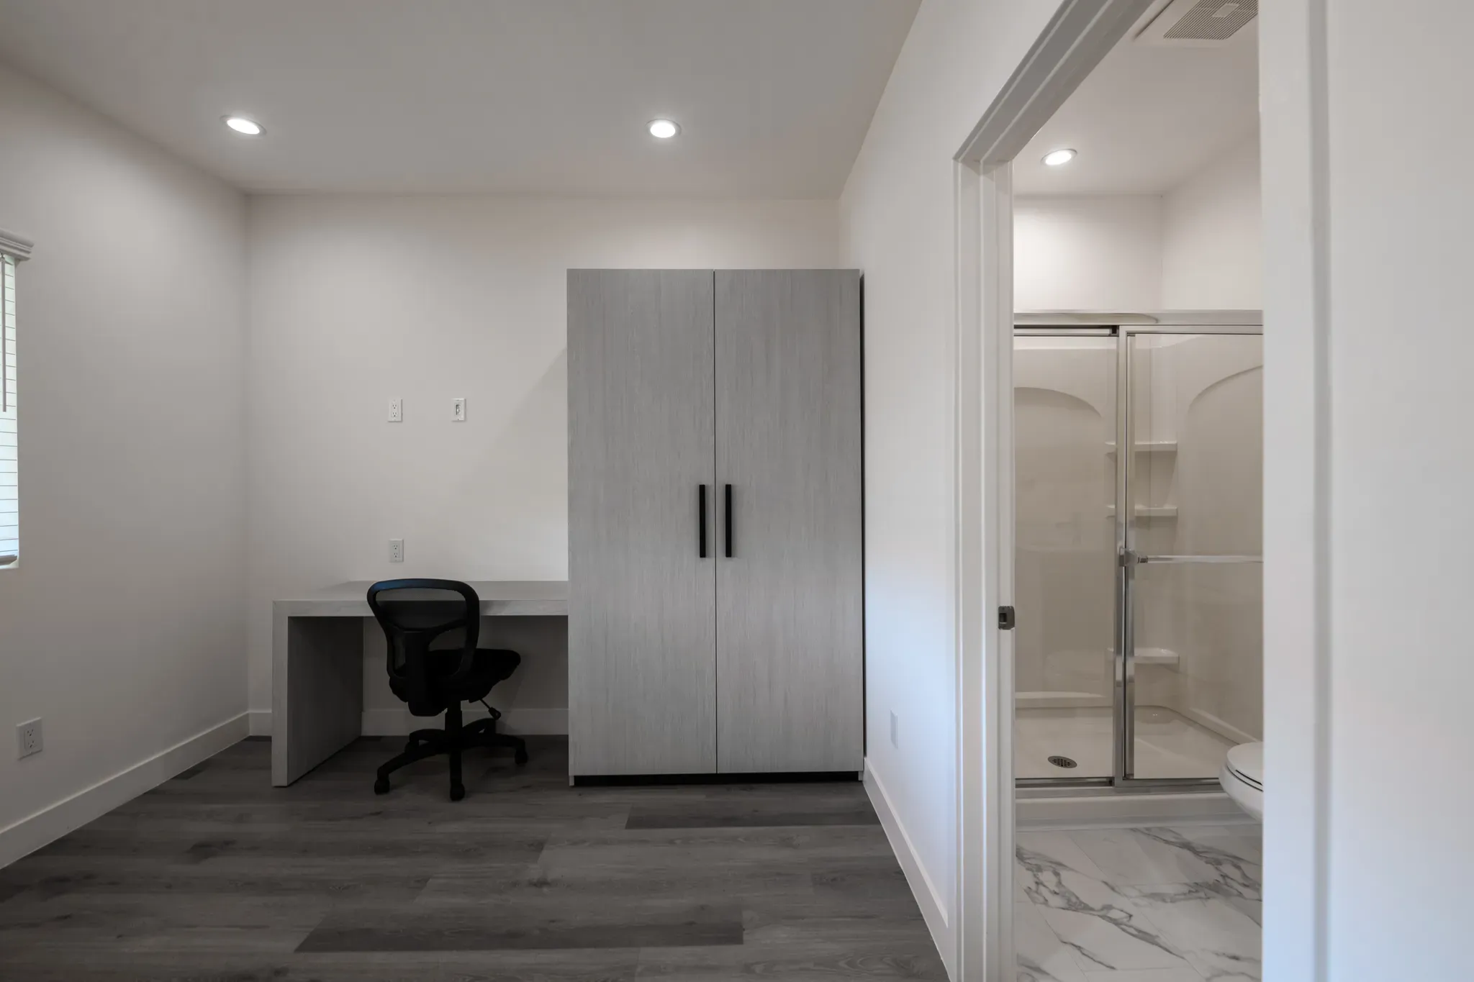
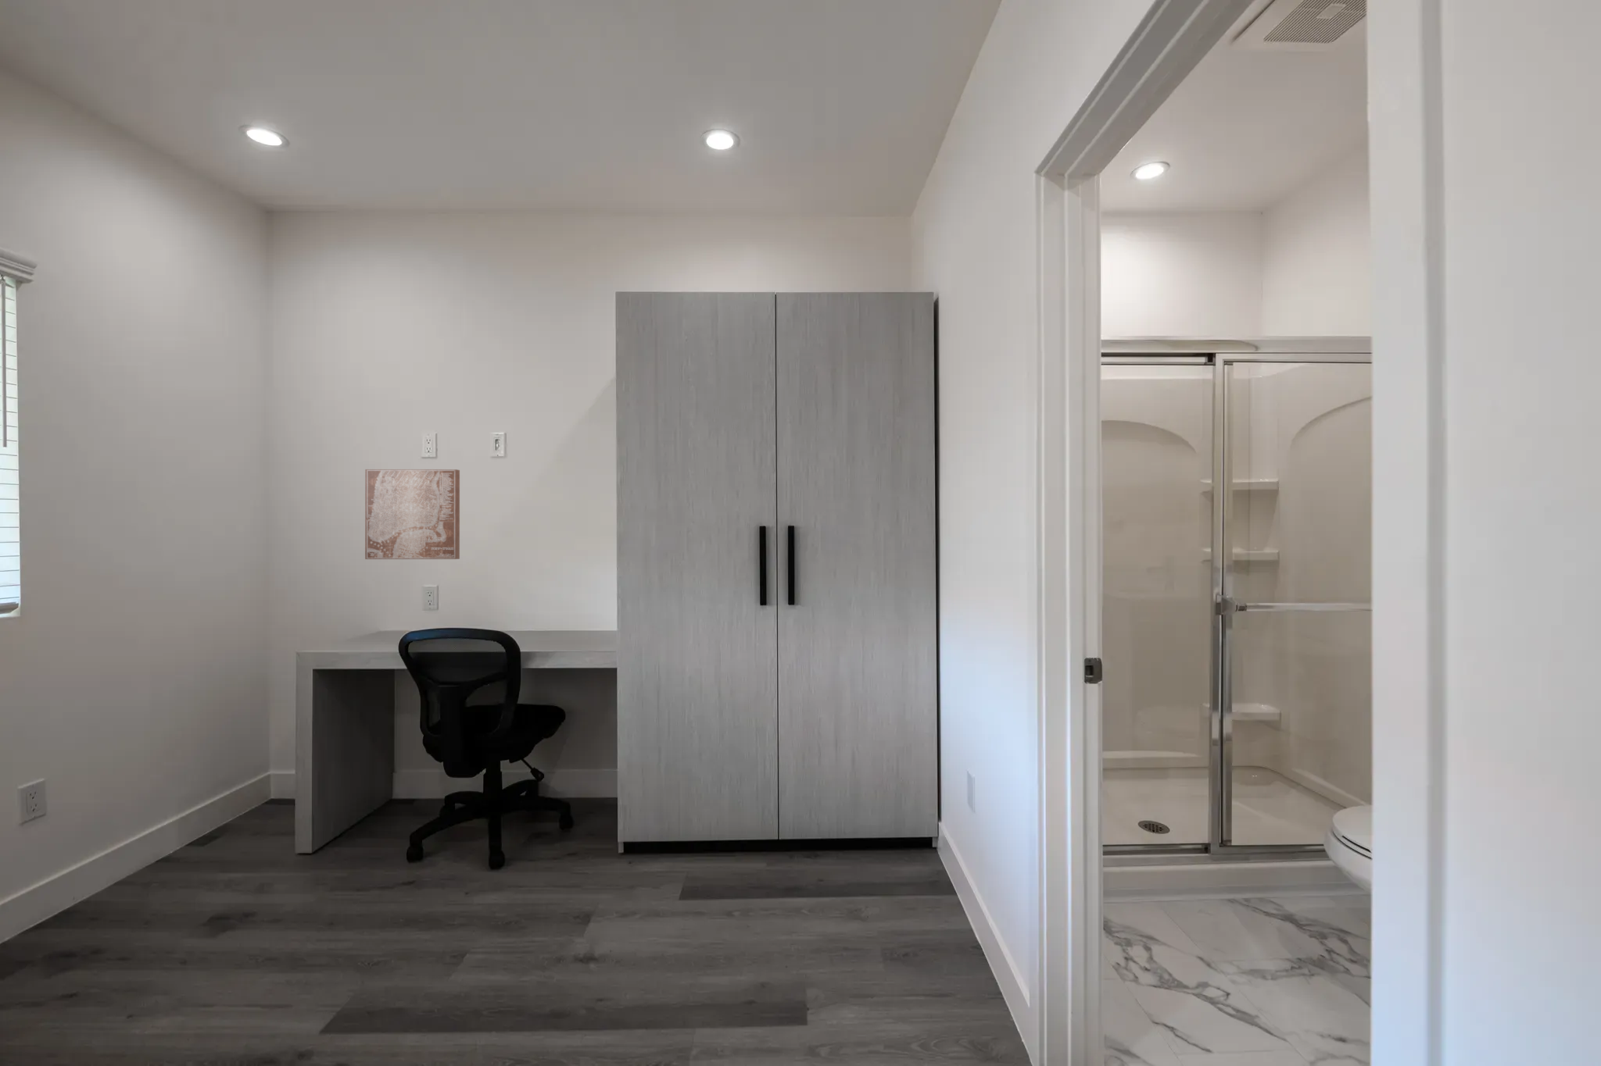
+ wall art [364,469,461,560]
